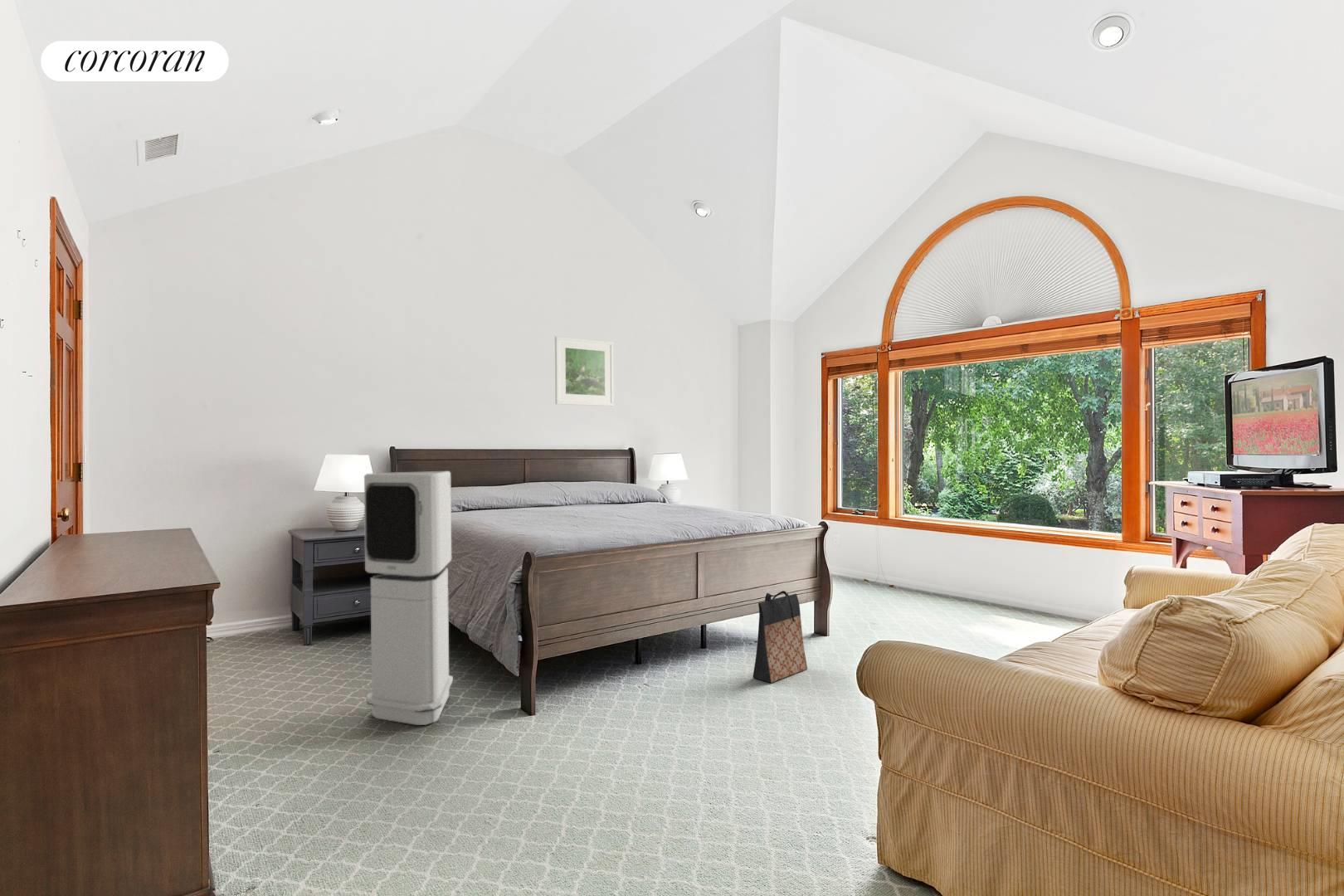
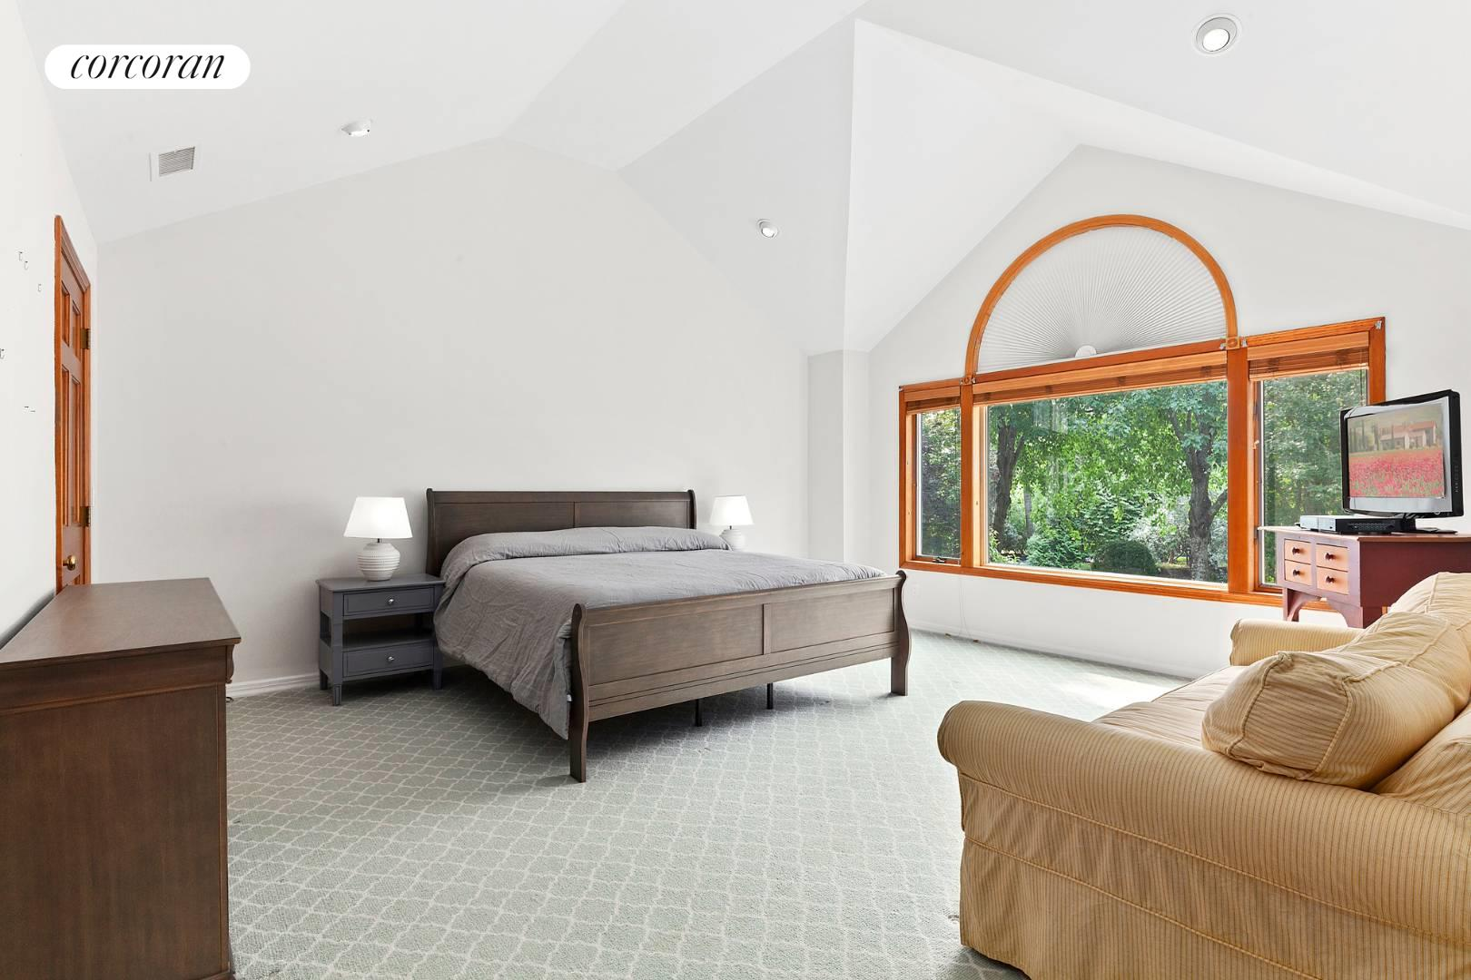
- air purifier [363,470,454,726]
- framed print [554,335,615,407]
- bag [752,590,808,684]
